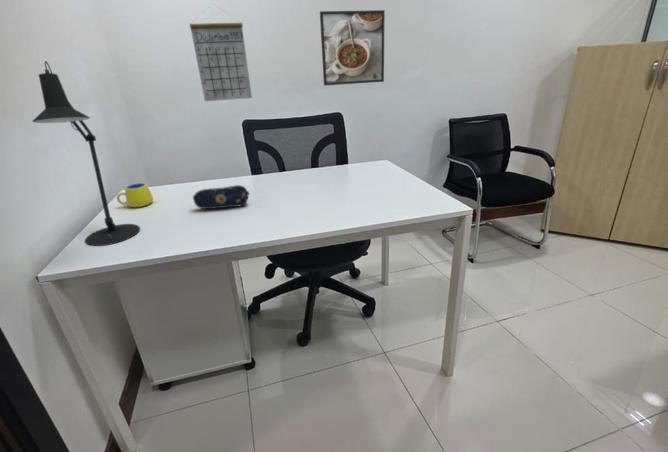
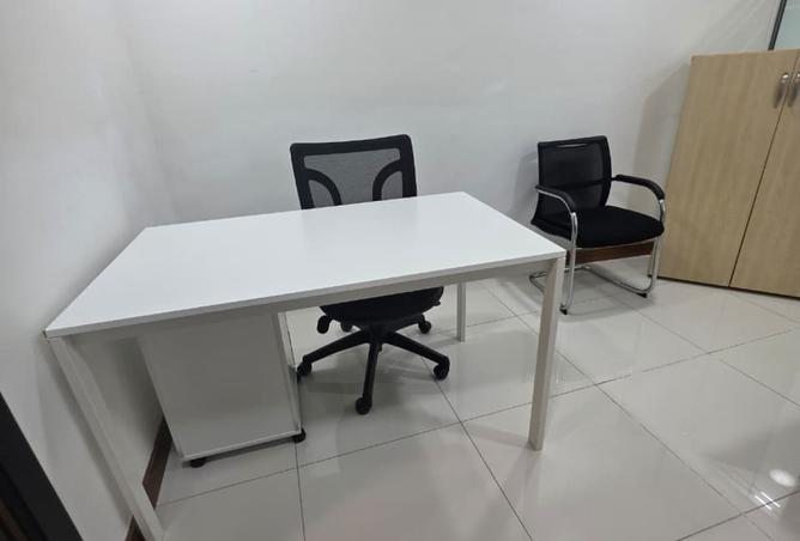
- desk lamp [31,60,141,247]
- calendar [189,4,253,102]
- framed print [319,9,386,87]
- mug [116,182,154,208]
- pencil case [192,184,251,210]
